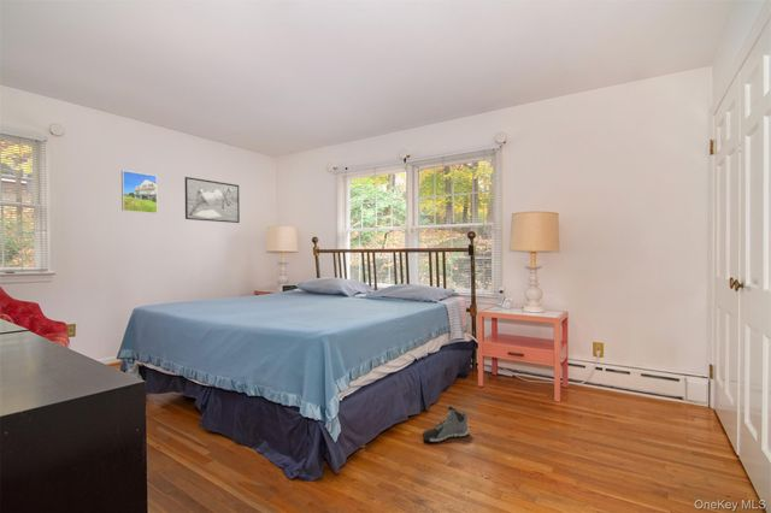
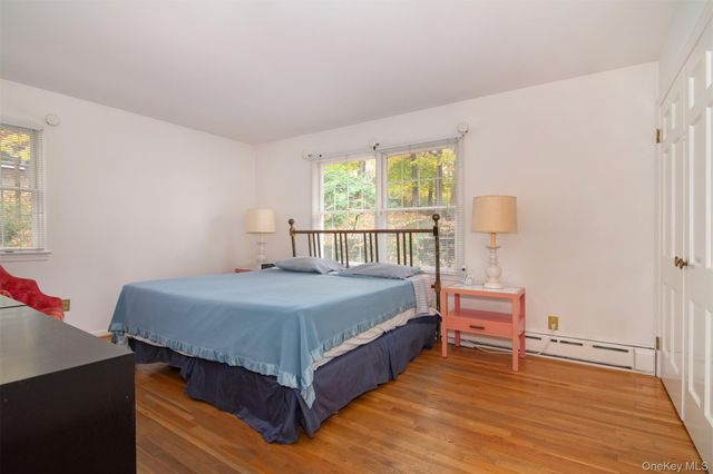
- sneaker [420,405,470,443]
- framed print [120,170,158,214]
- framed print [184,176,241,224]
